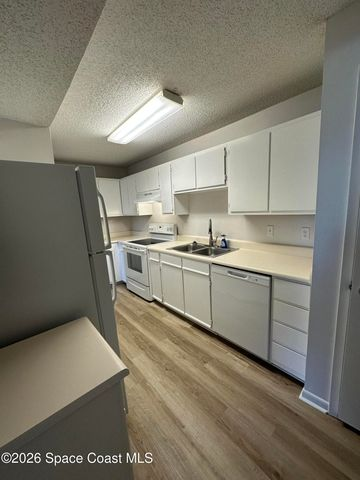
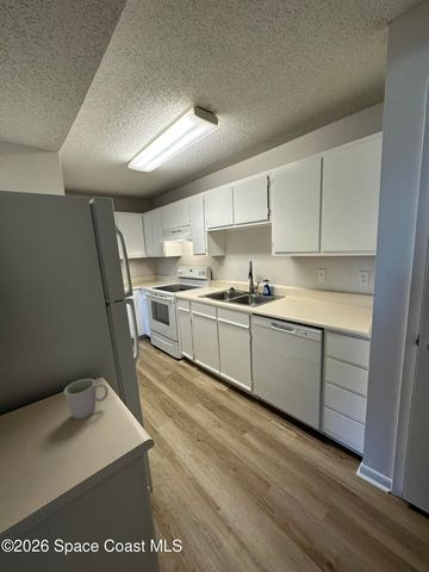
+ mug [63,378,110,419]
